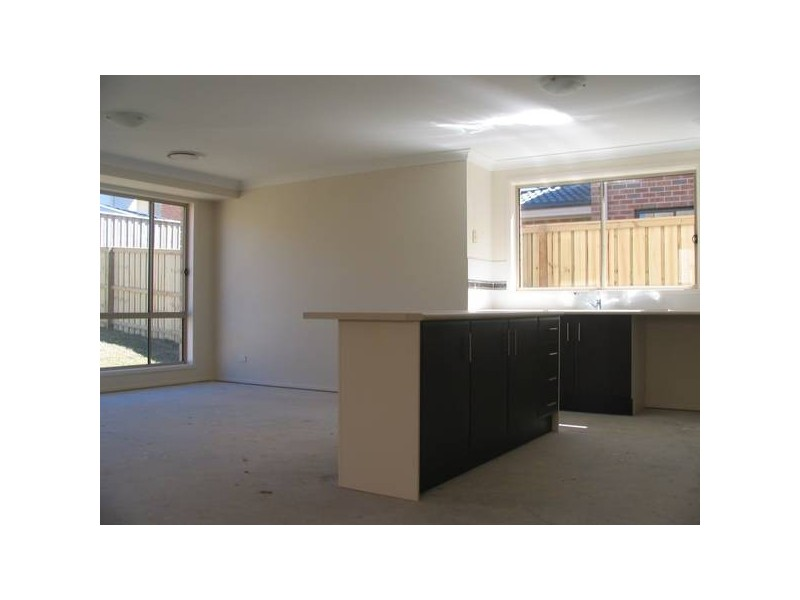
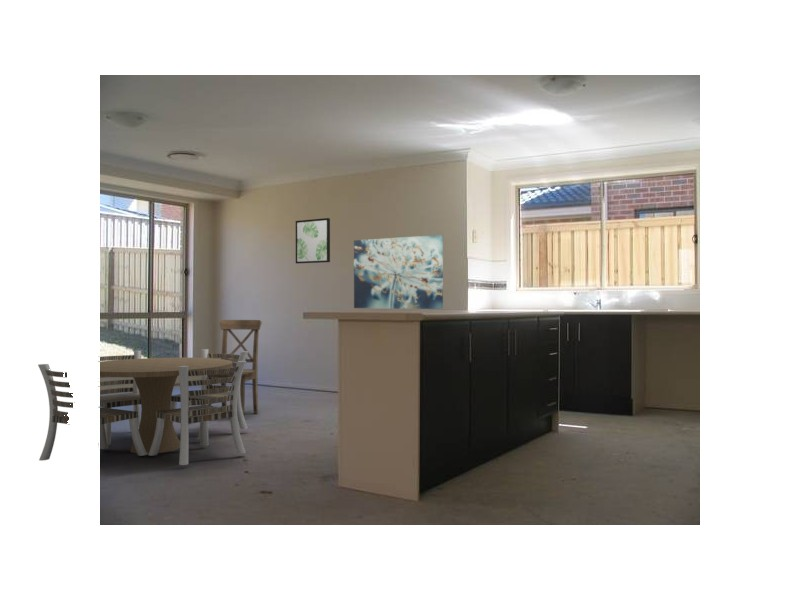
+ dining chair [207,319,263,416]
+ wall art [295,217,331,264]
+ dining table [37,348,249,466]
+ wall art [353,234,444,310]
